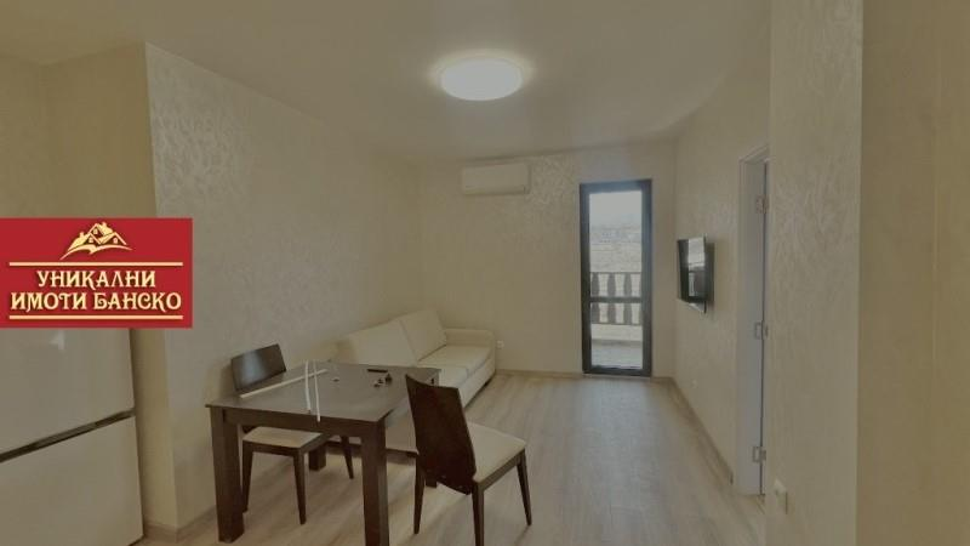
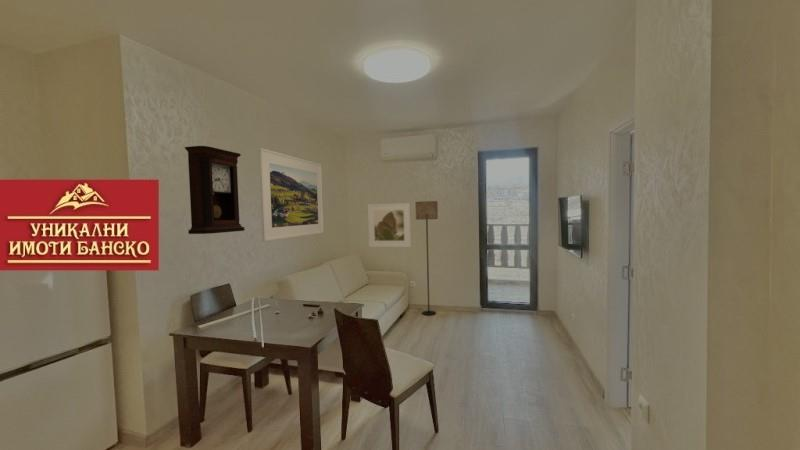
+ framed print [258,147,325,242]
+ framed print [367,202,412,248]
+ floor lamp [414,200,439,316]
+ pendulum clock [184,145,246,235]
